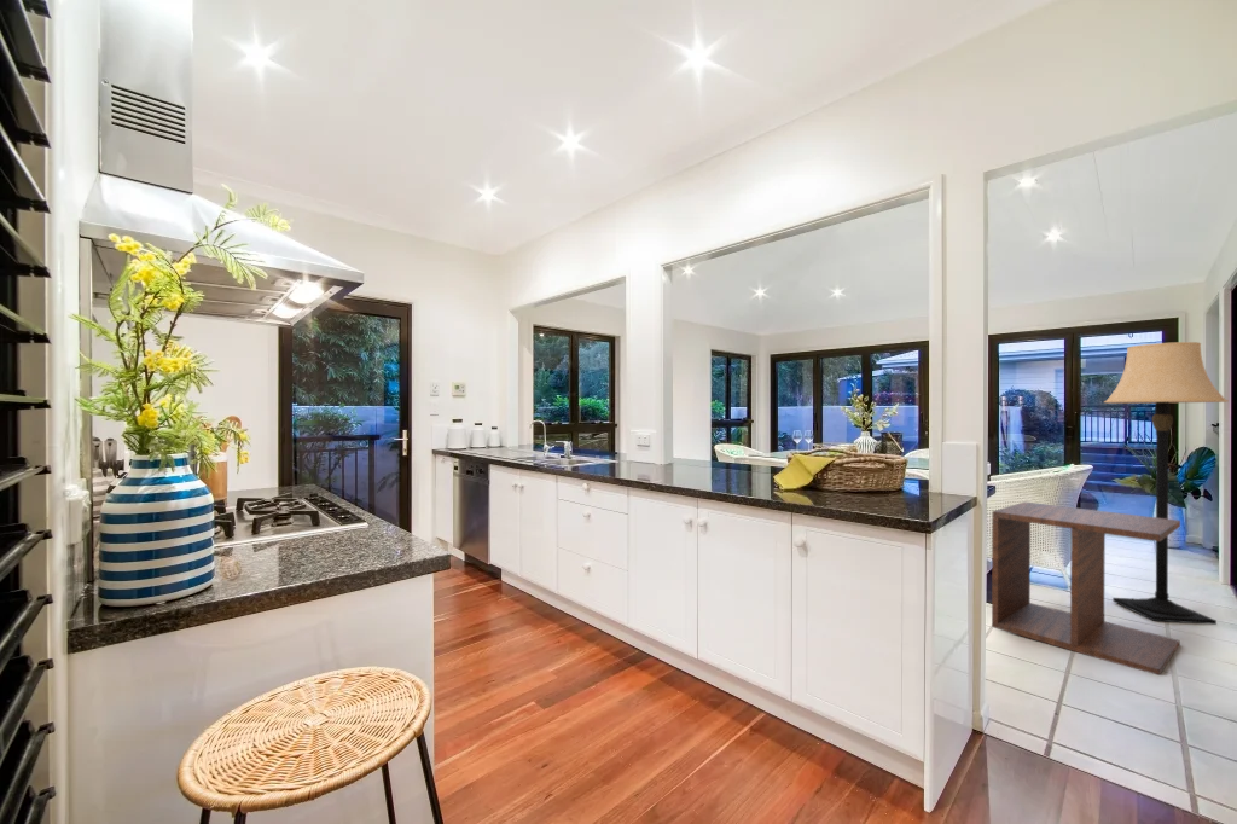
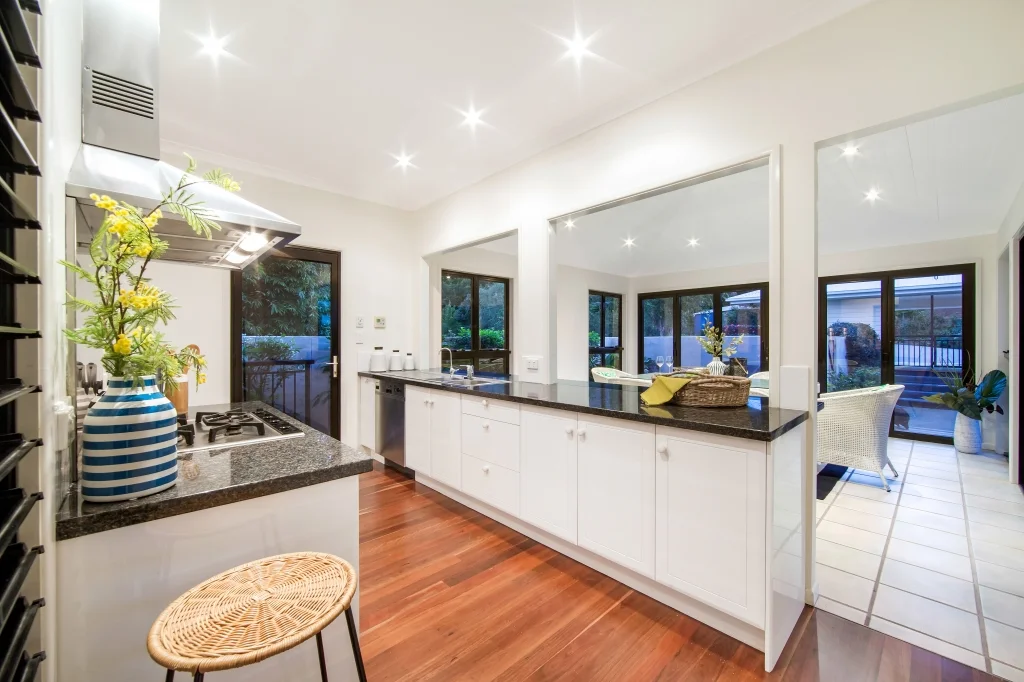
- lamp [1103,341,1230,626]
- side table [991,500,1181,677]
